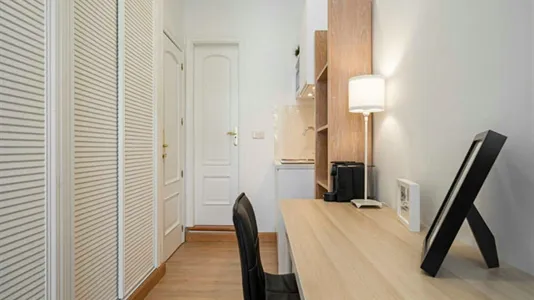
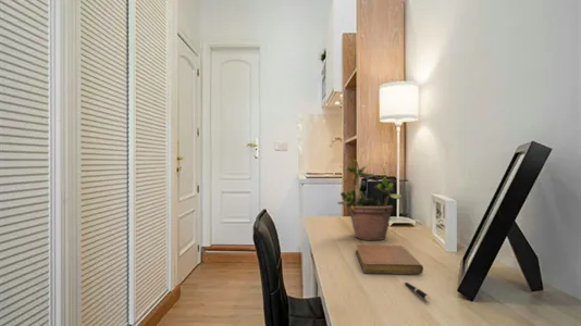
+ potted plant [336,160,403,241]
+ pen [403,280,432,303]
+ notebook [355,243,424,275]
